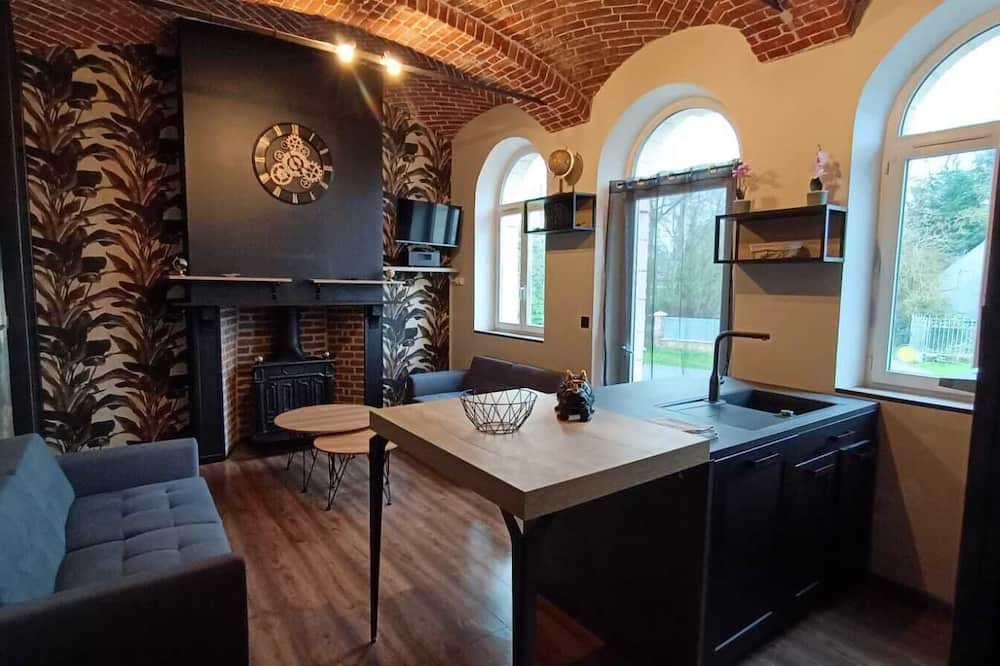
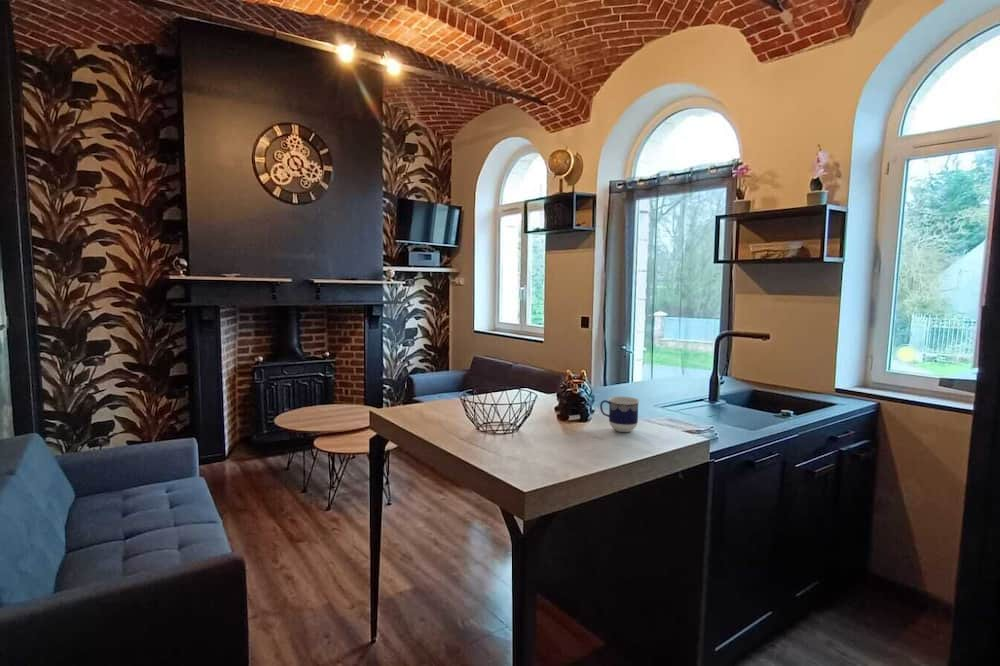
+ cup [599,396,640,433]
